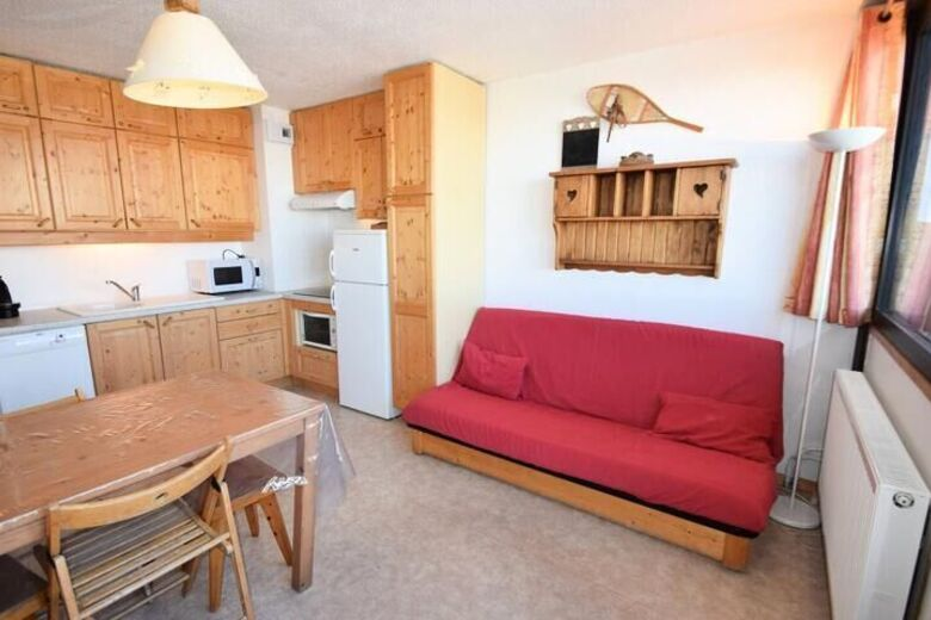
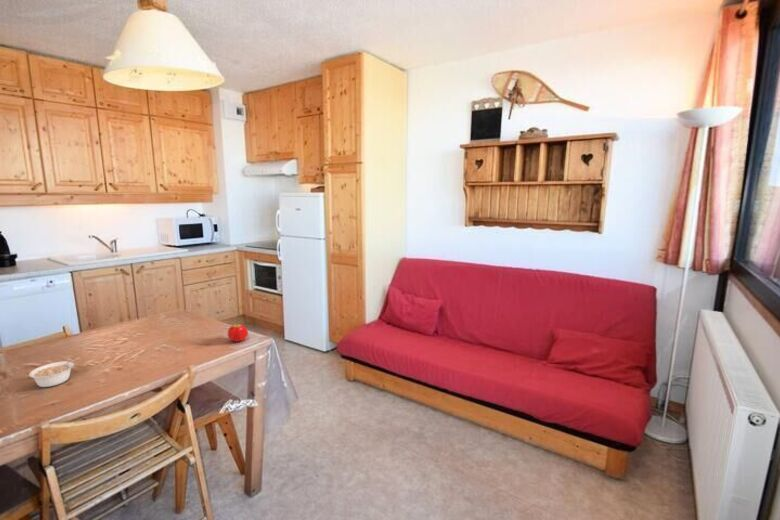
+ fruit [227,323,249,343]
+ legume [28,355,78,388]
